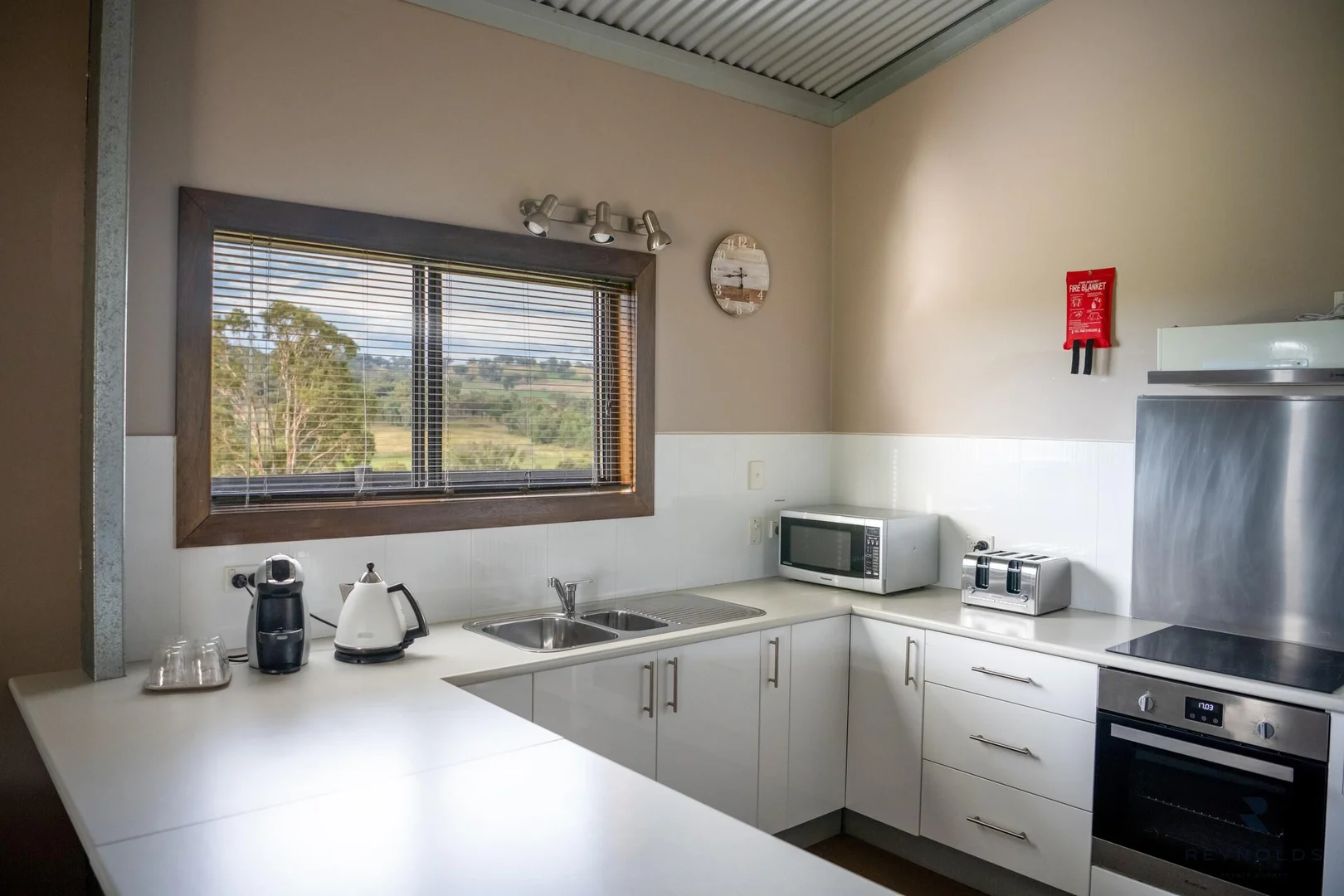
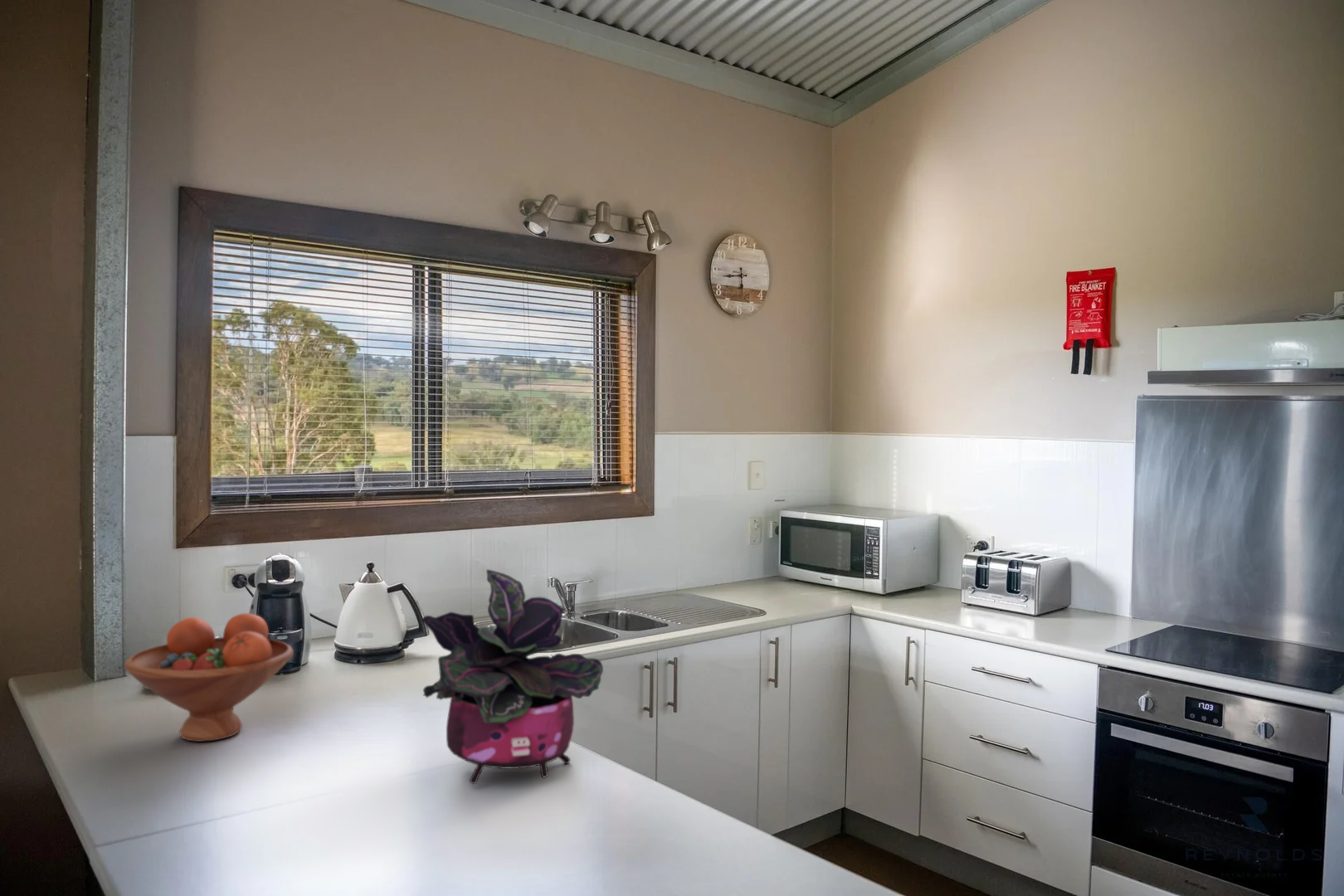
+ potted plant [419,568,604,785]
+ fruit bowl [124,612,295,743]
